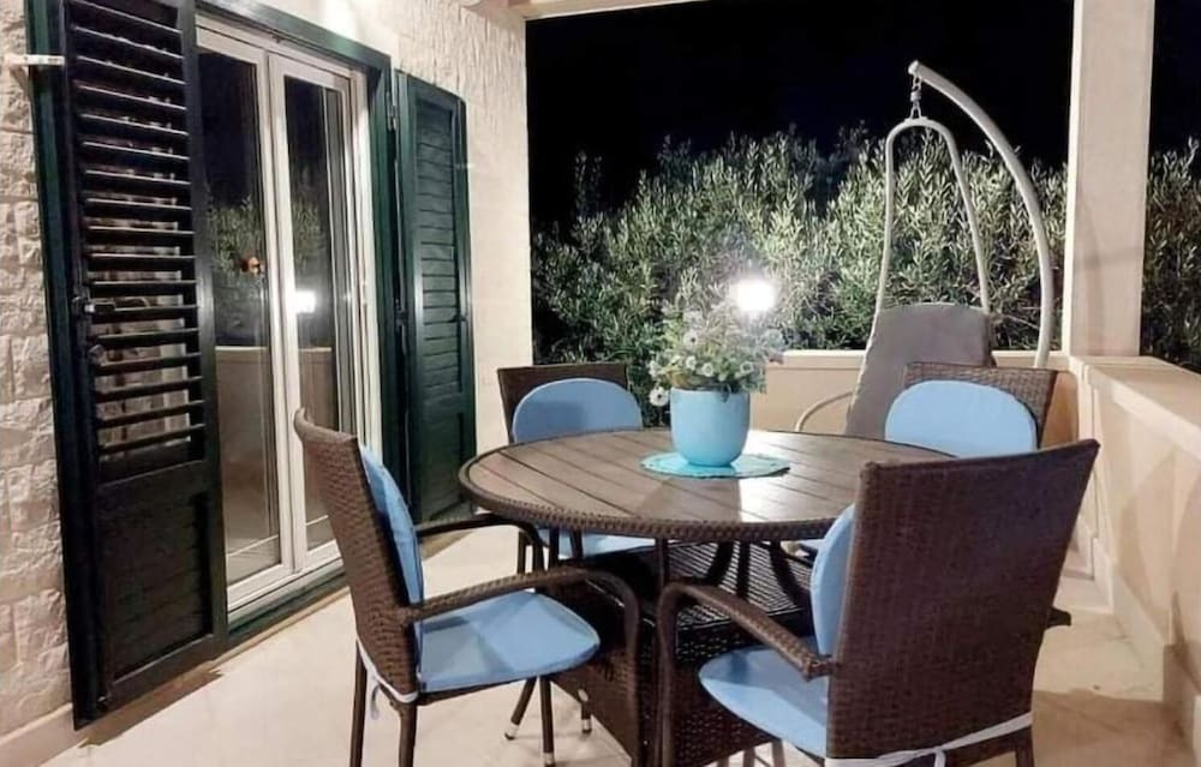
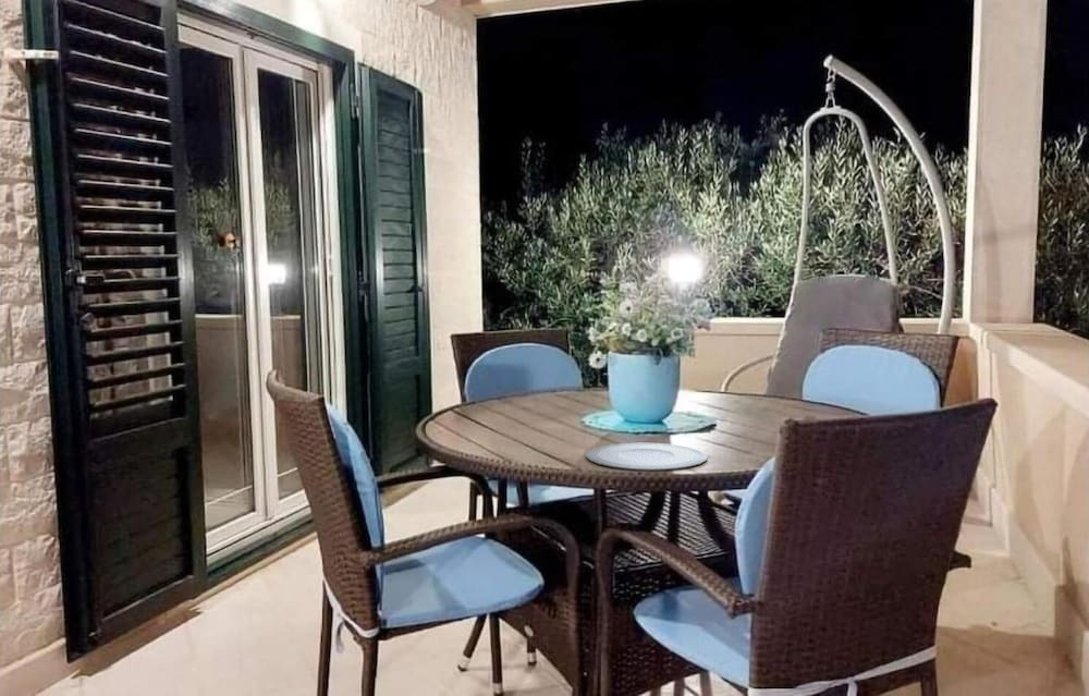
+ plate [585,442,708,472]
